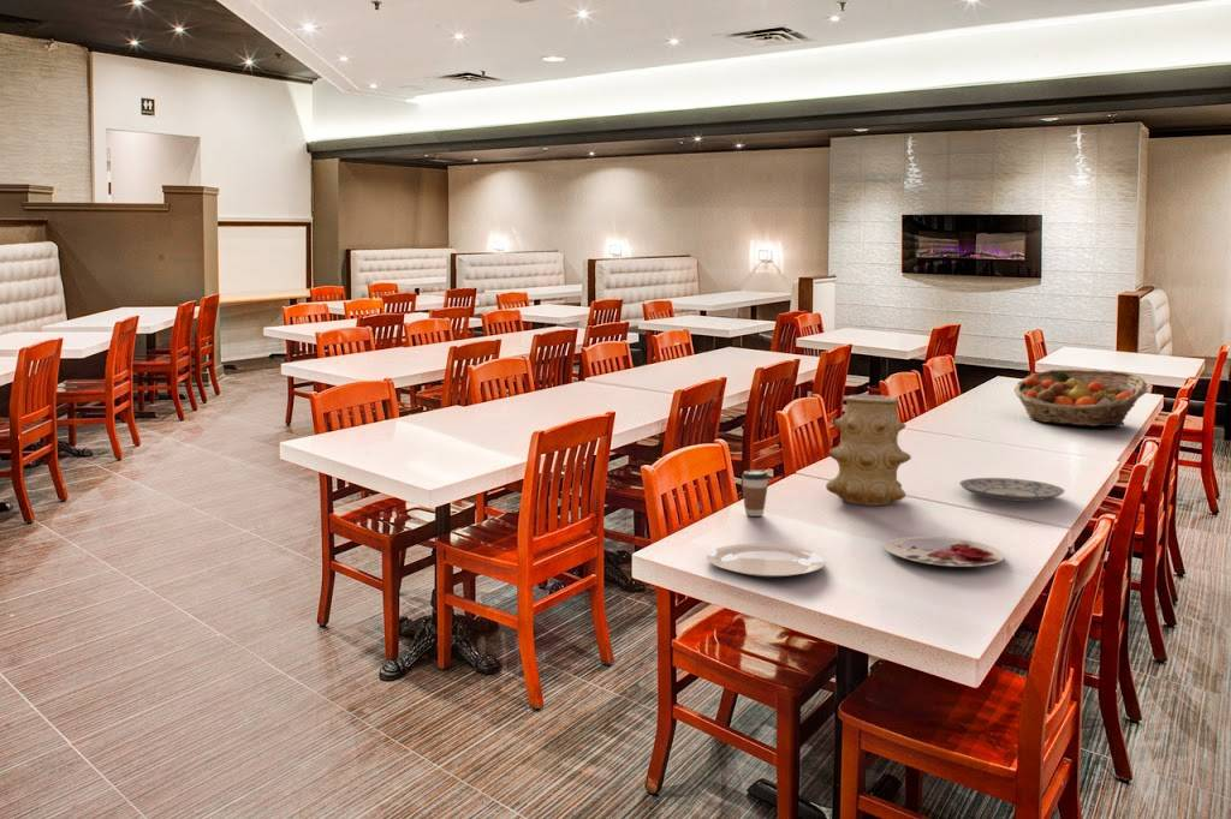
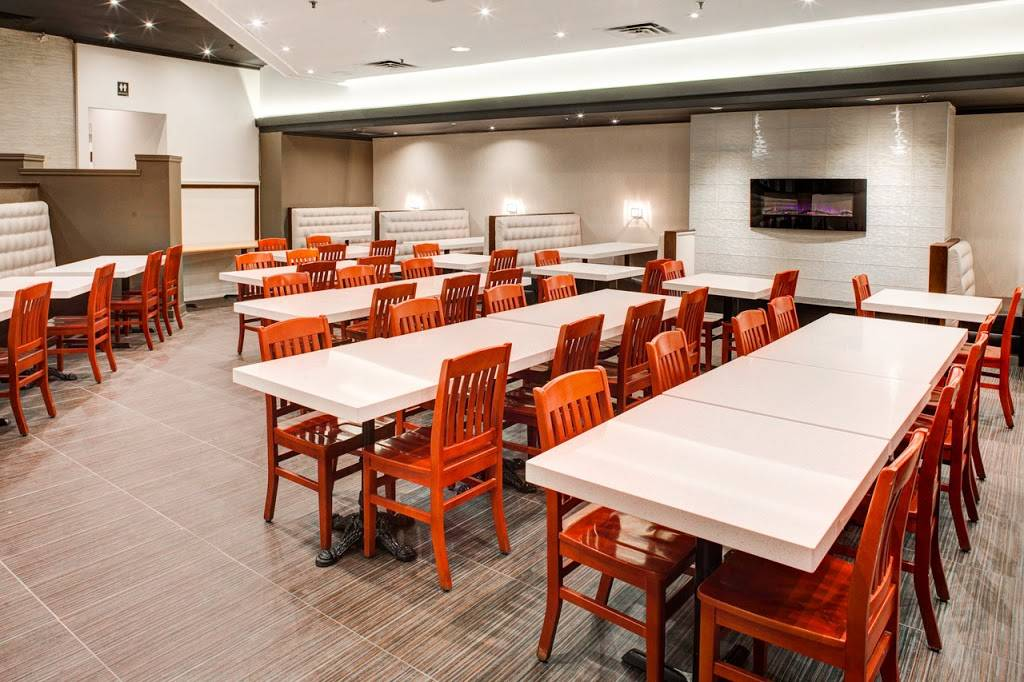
- coffee cup [741,468,769,518]
- plate [958,477,1066,503]
- plate [706,543,826,578]
- fruit basket [1012,369,1148,428]
- vase [825,394,912,507]
- plate [884,536,1006,568]
